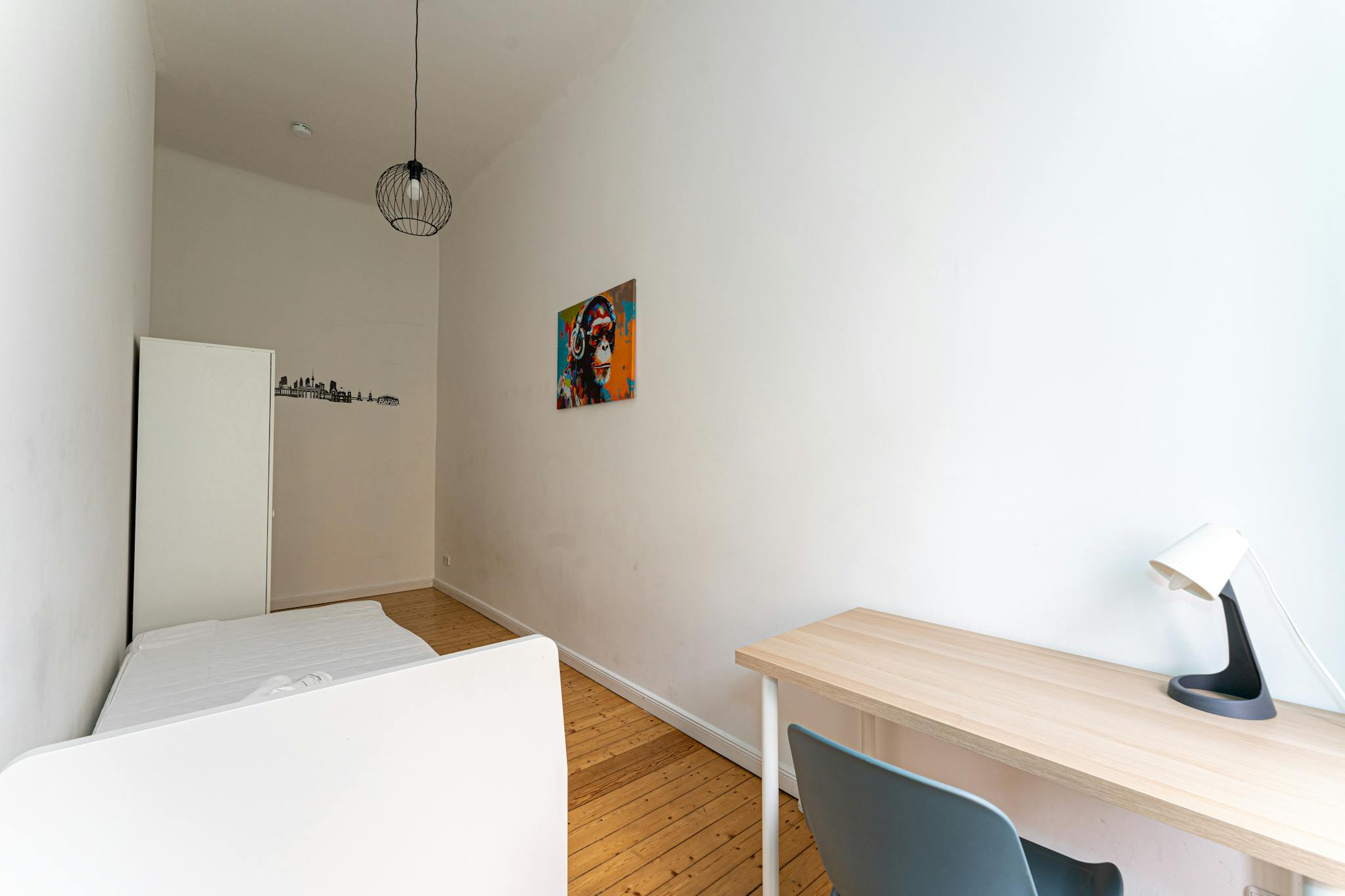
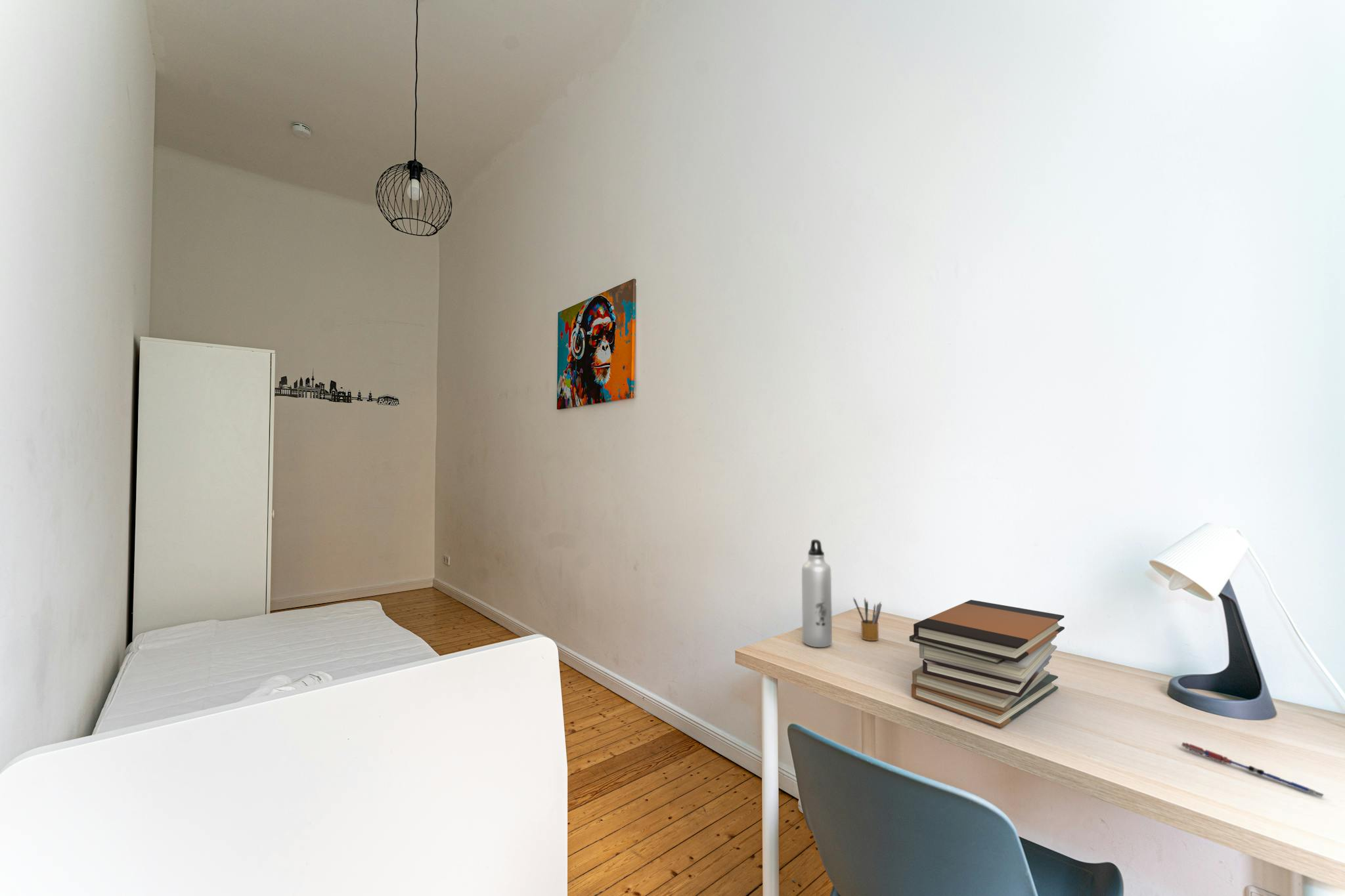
+ pencil box [852,597,883,641]
+ book stack [909,599,1065,729]
+ water bottle [801,539,833,648]
+ pen [1181,742,1325,798]
